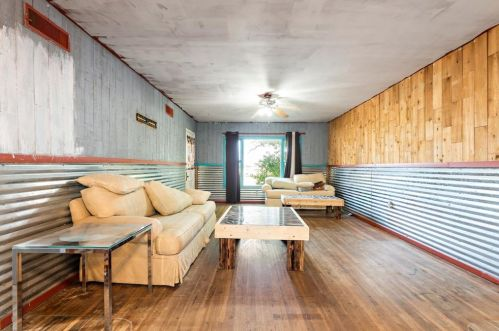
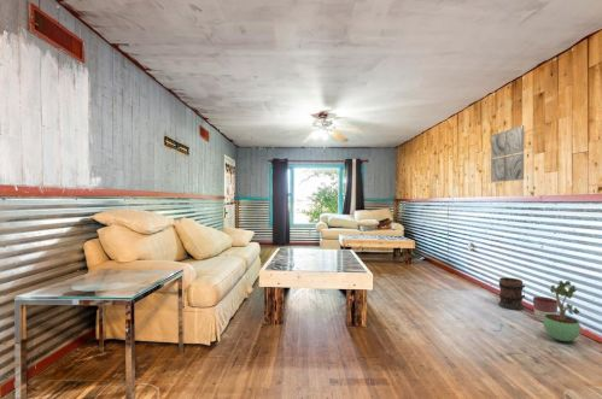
+ potted plant [542,280,581,342]
+ planter [532,295,559,323]
+ wall art [490,124,525,183]
+ wooden barrel [497,276,526,312]
